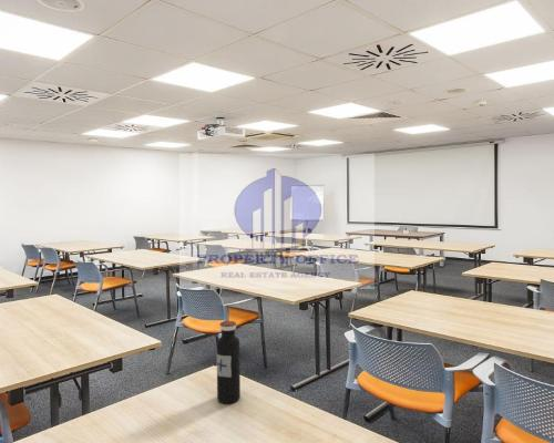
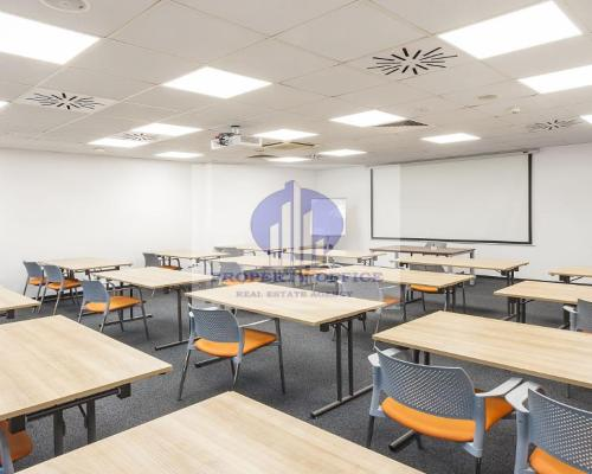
- water bottle [215,320,242,404]
